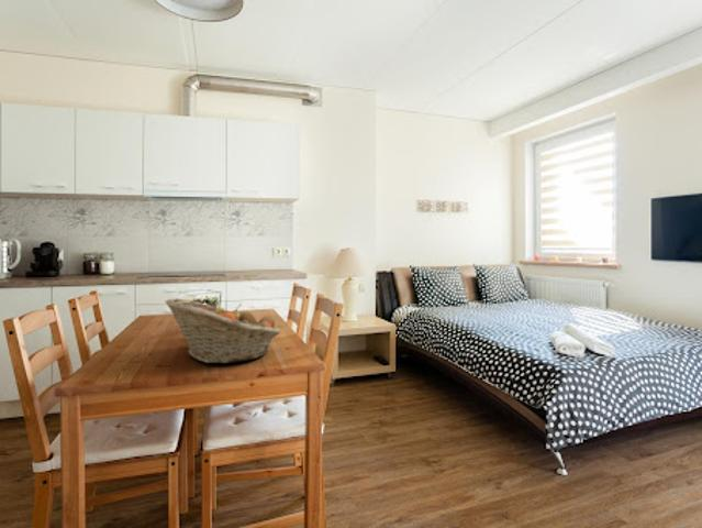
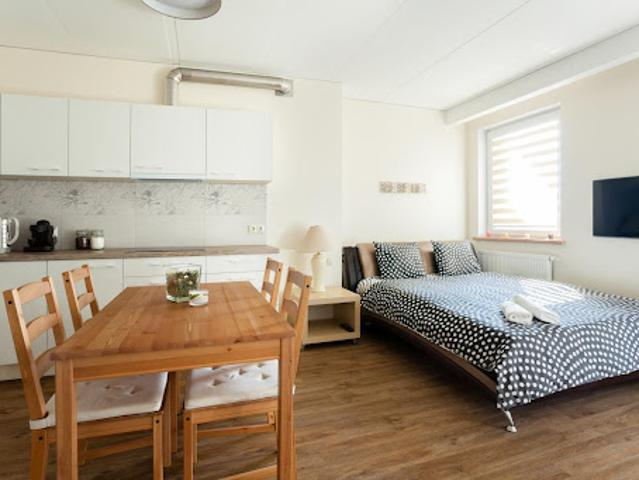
- fruit basket [164,297,281,364]
